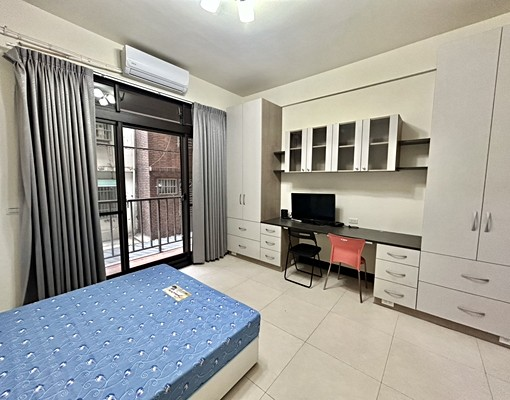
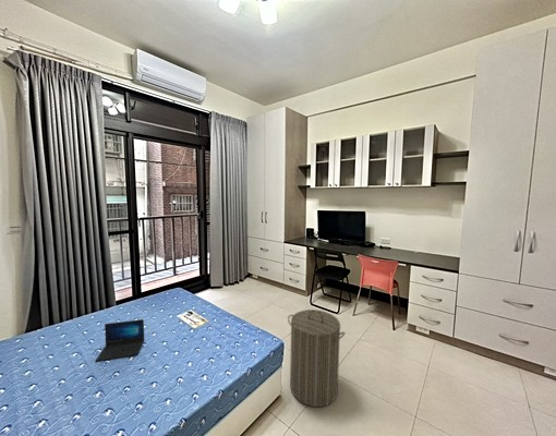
+ laundry hamper [287,308,346,408]
+ laptop [95,318,145,362]
